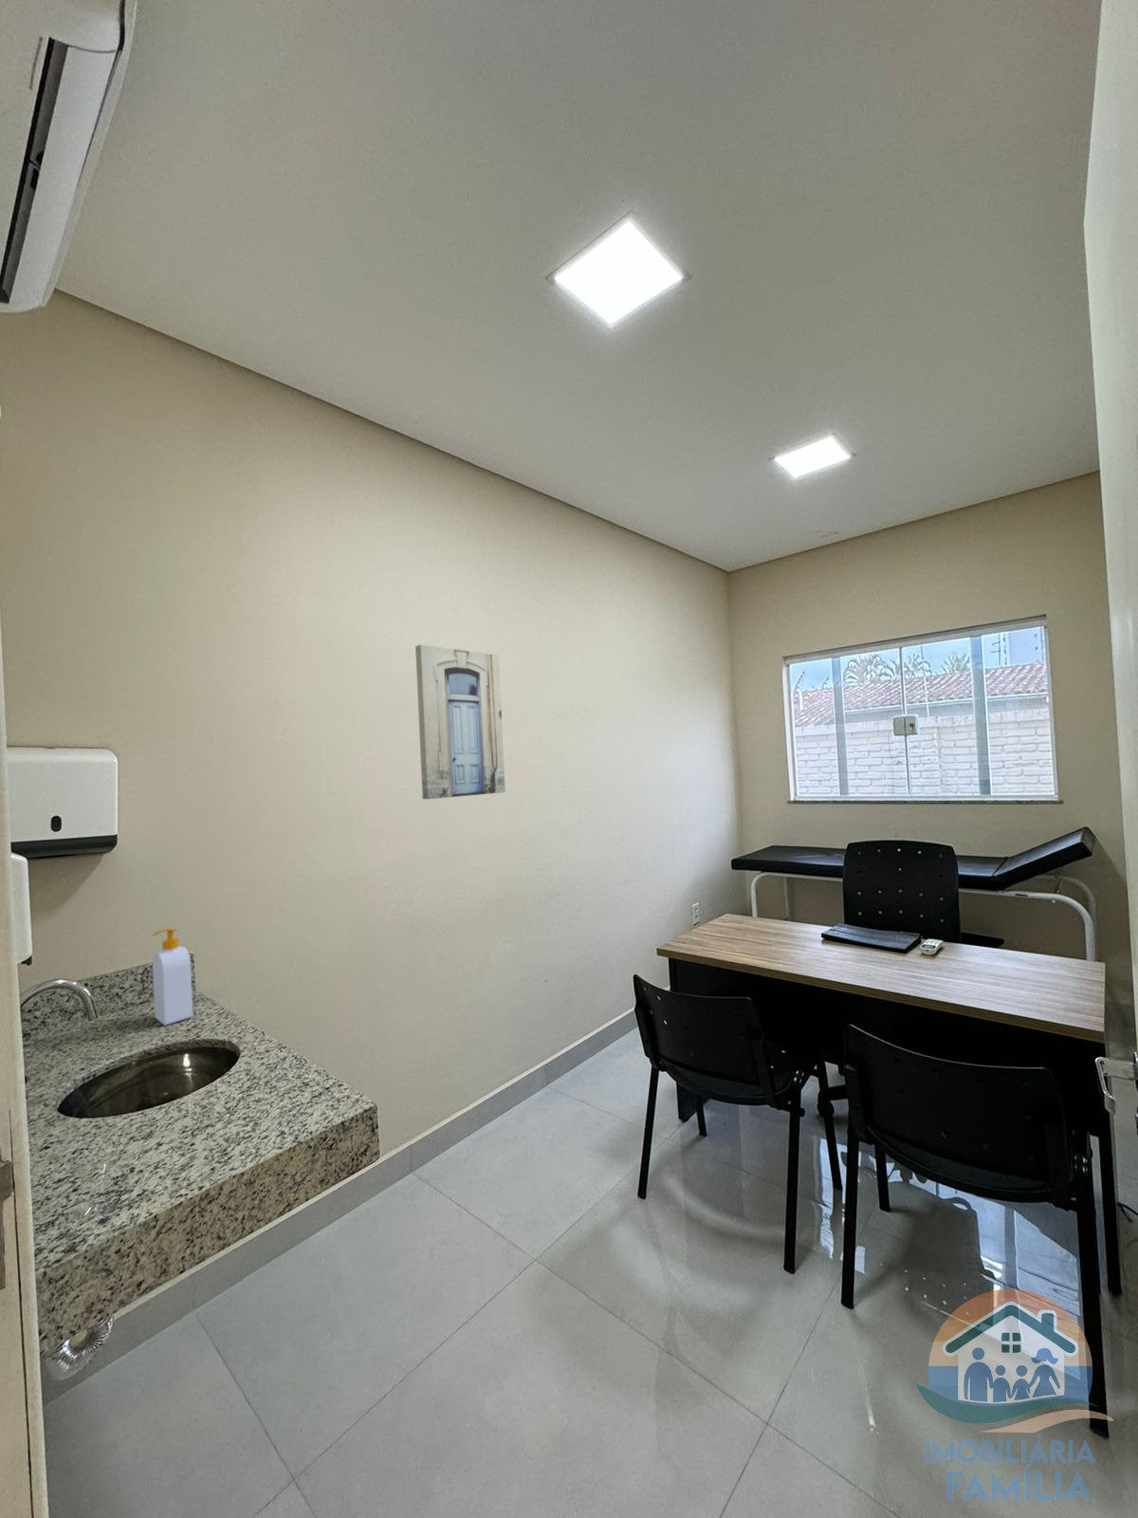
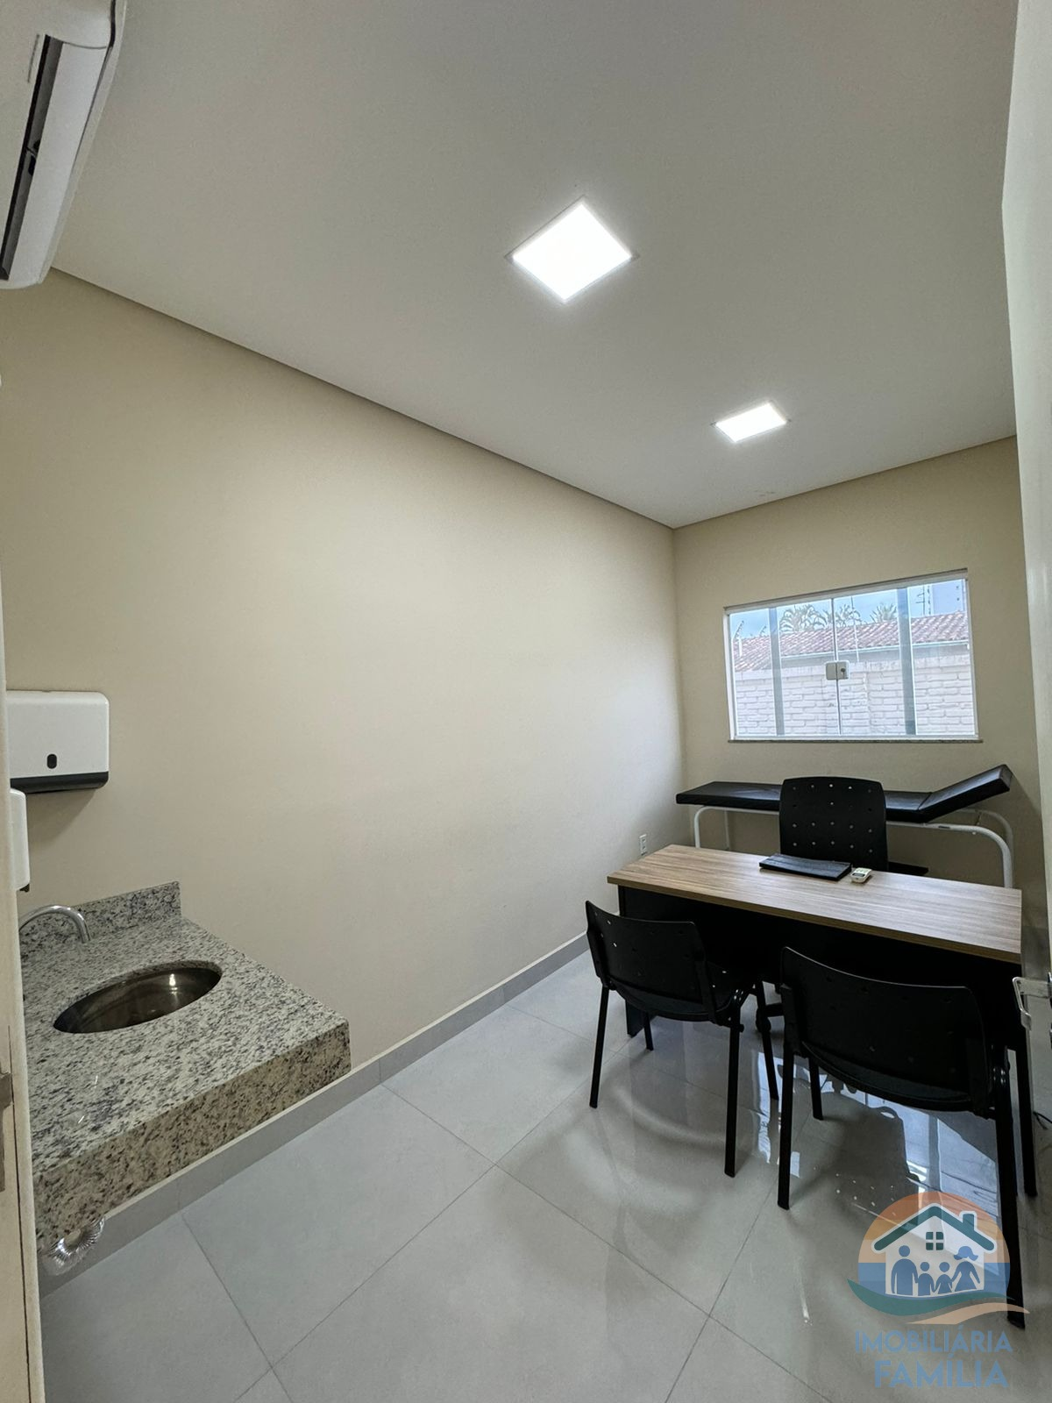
- soap bottle [151,928,194,1027]
- wall art [415,643,507,800]
